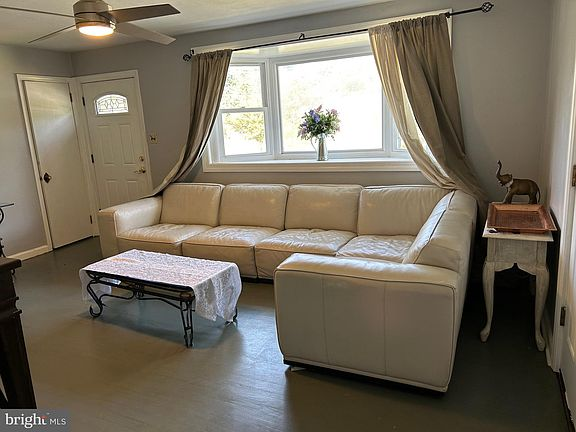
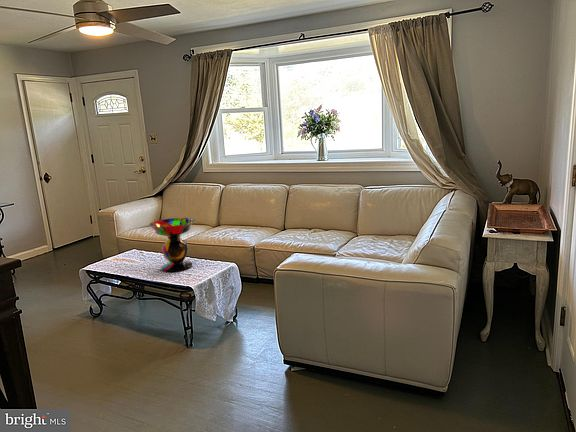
+ decorative bowl [148,217,196,273]
